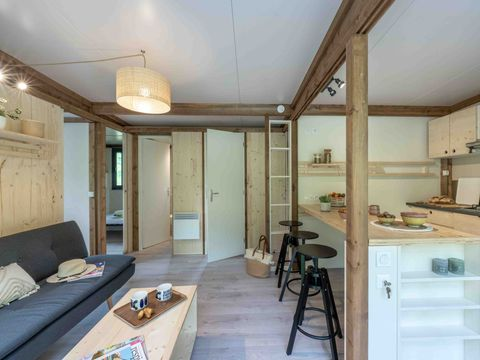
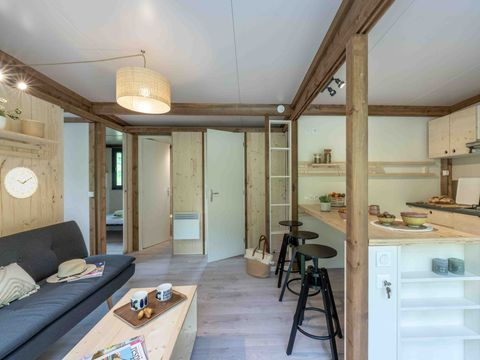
+ wall clock [3,166,39,200]
